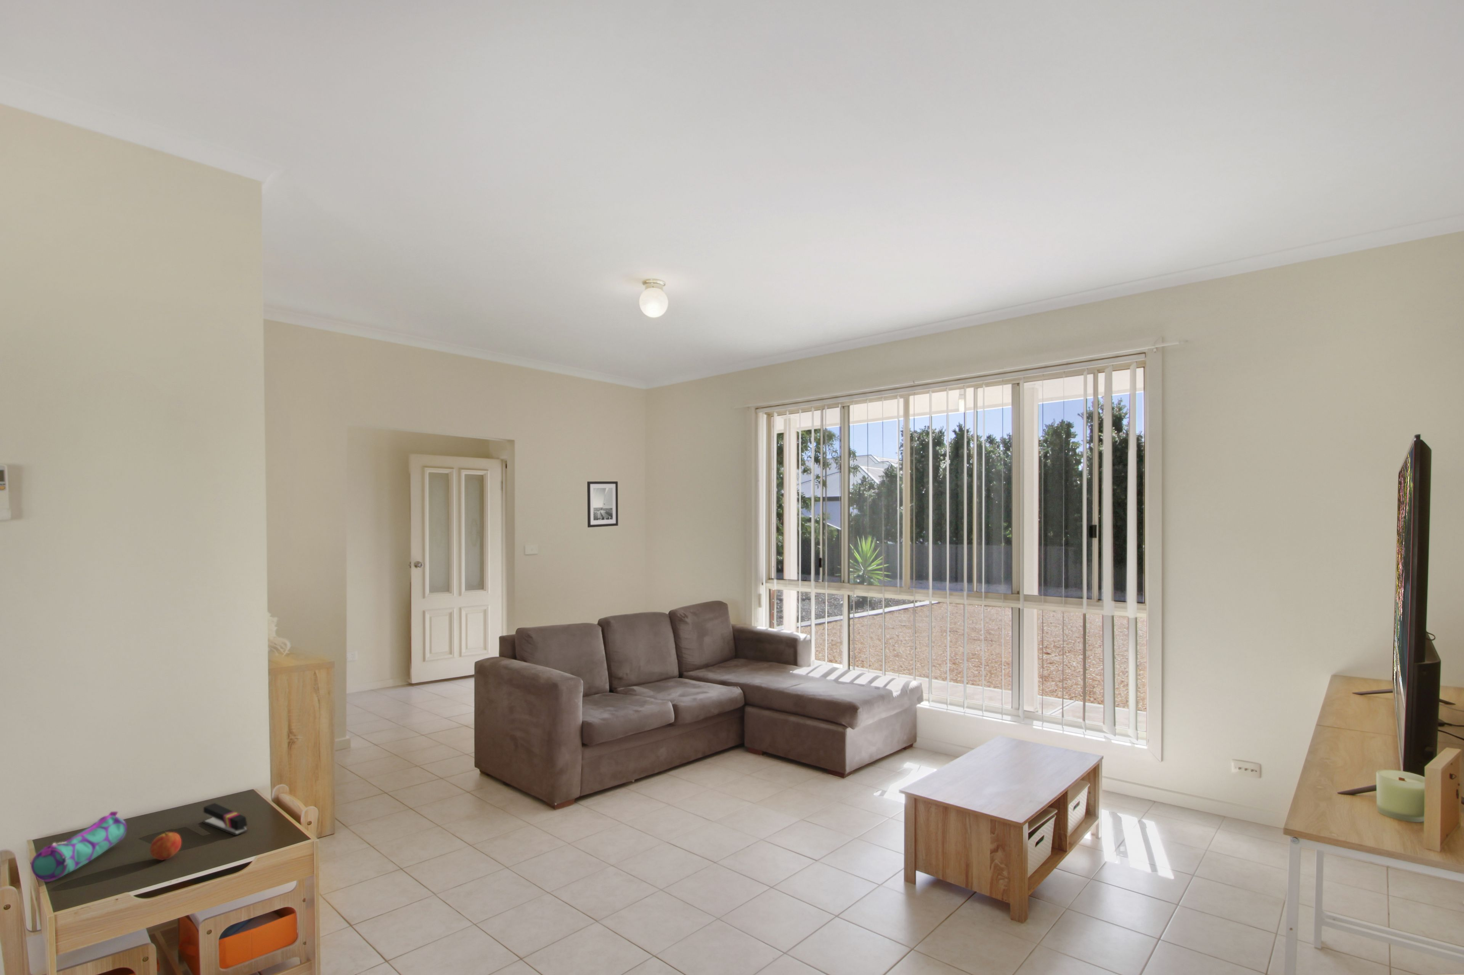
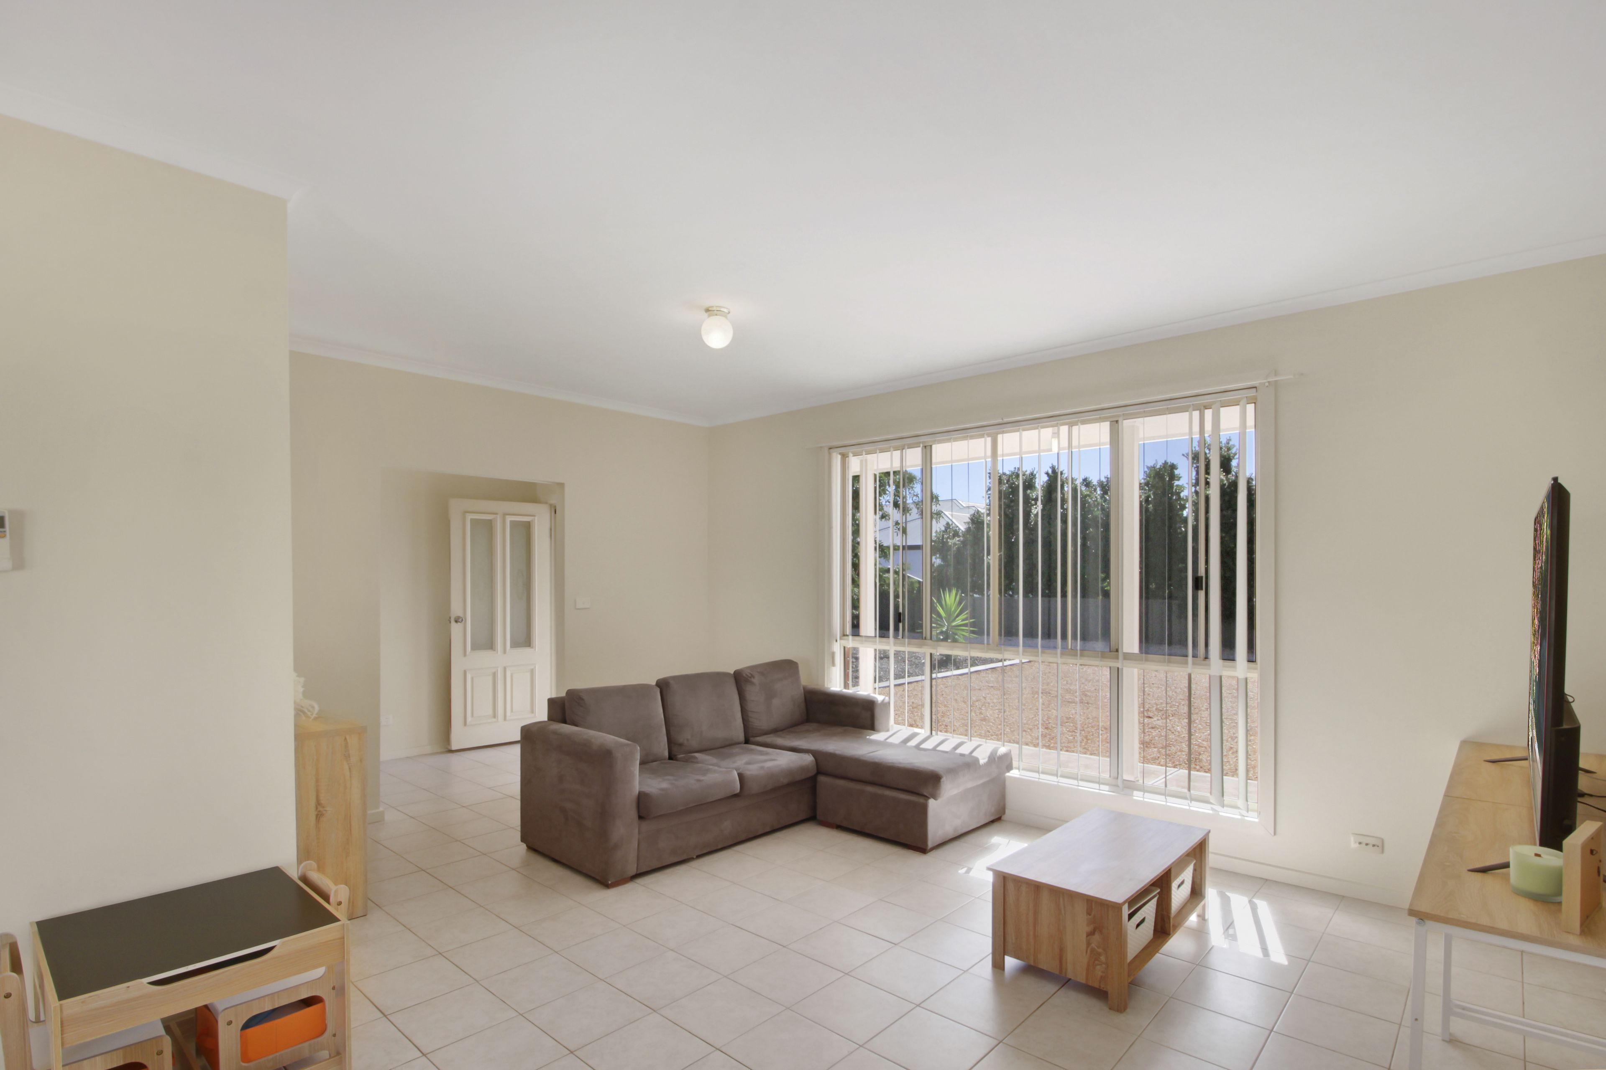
- stapler [202,803,248,836]
- fruit [149,830,182,861]
- pencil case [30,811,127,883]
- wall art [587,481,618,528]
